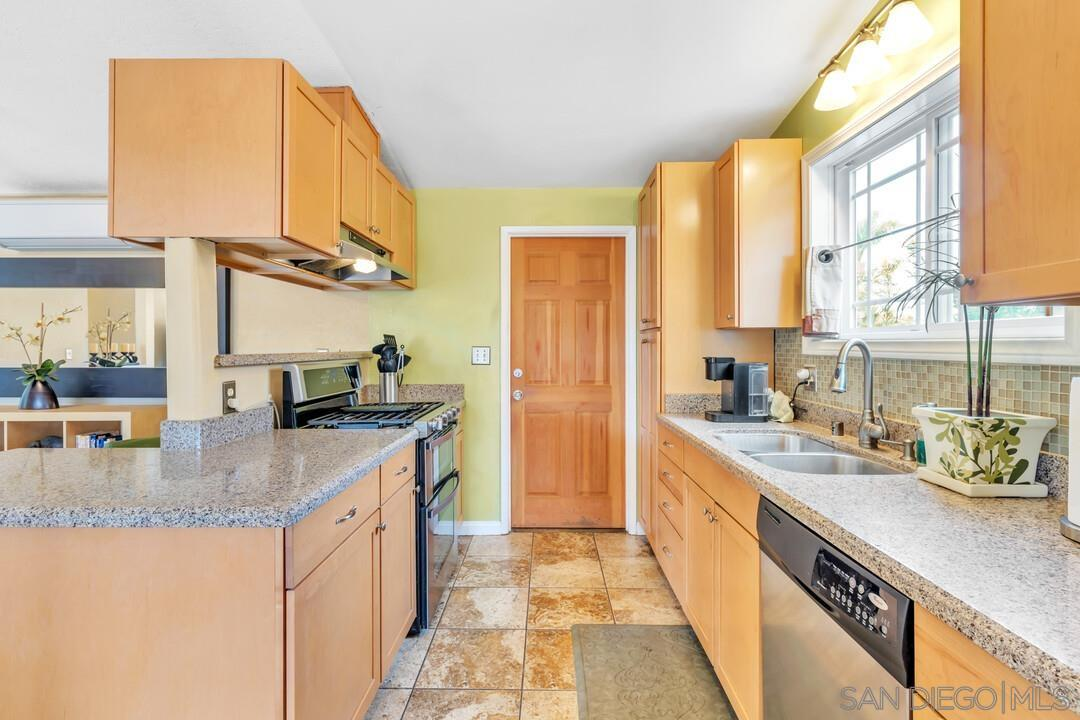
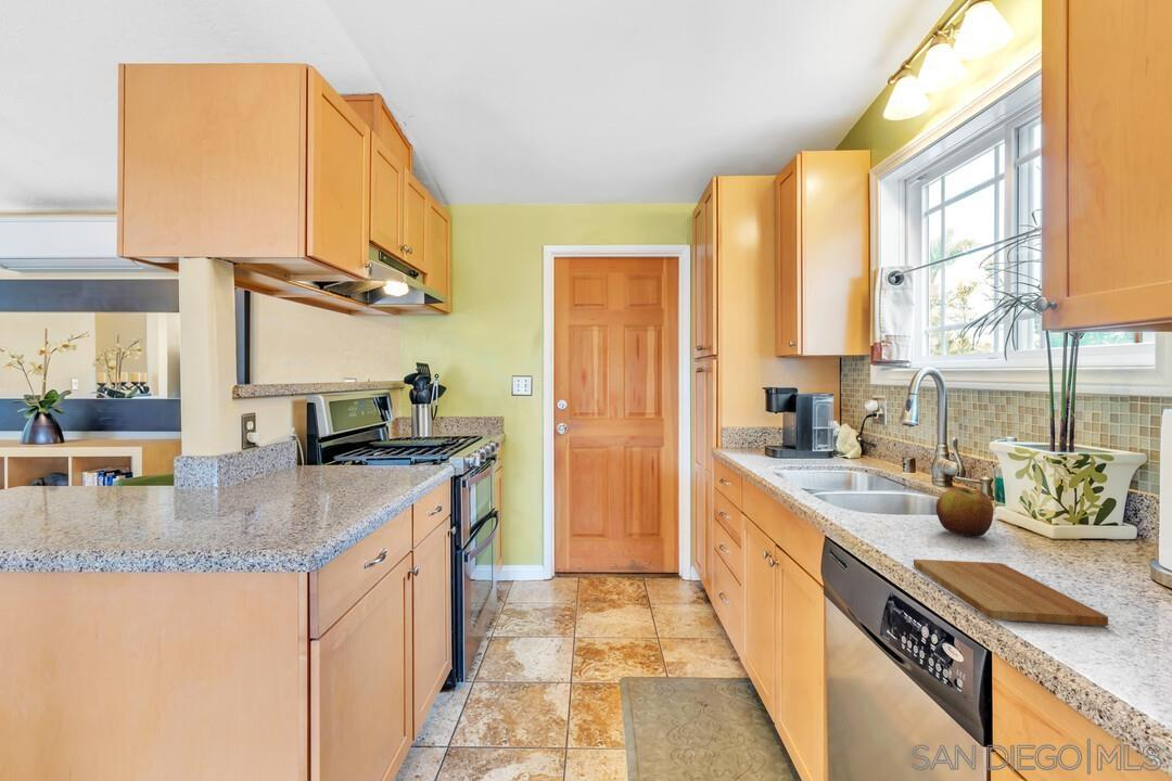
+ cutting board [913,559,1109,627]
+ apple [935,486,994,538]
